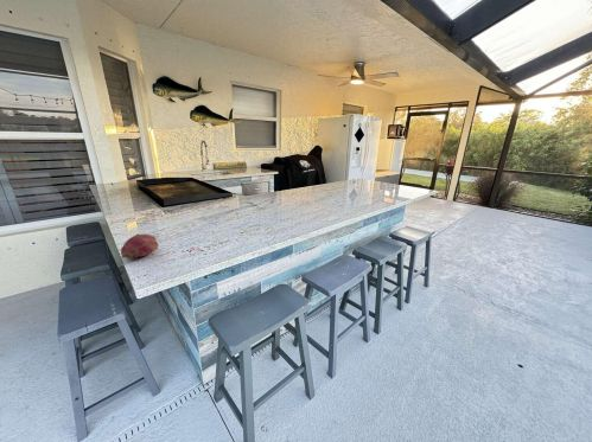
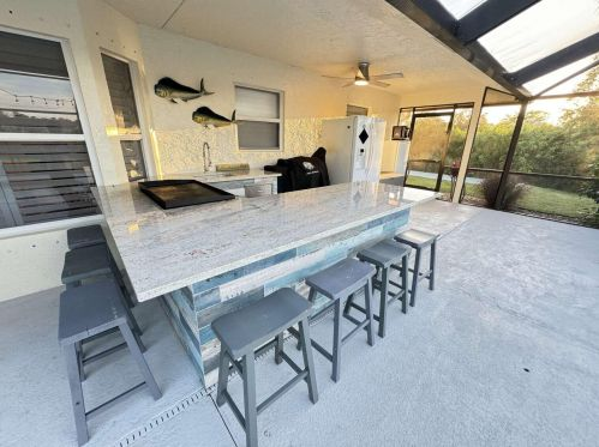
- fruit [120,232,160,260]
